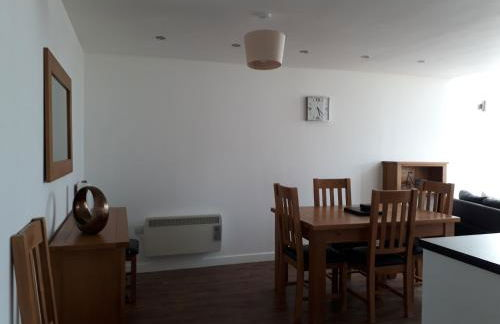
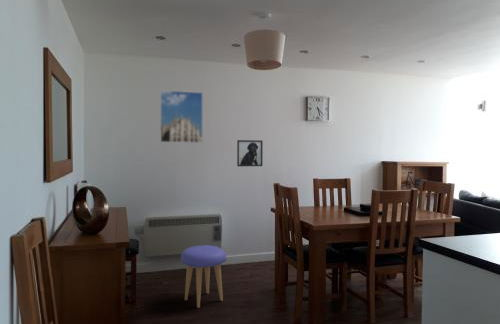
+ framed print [236,139,264,167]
+ stool [180,244,227,309]
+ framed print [159,89,204,144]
